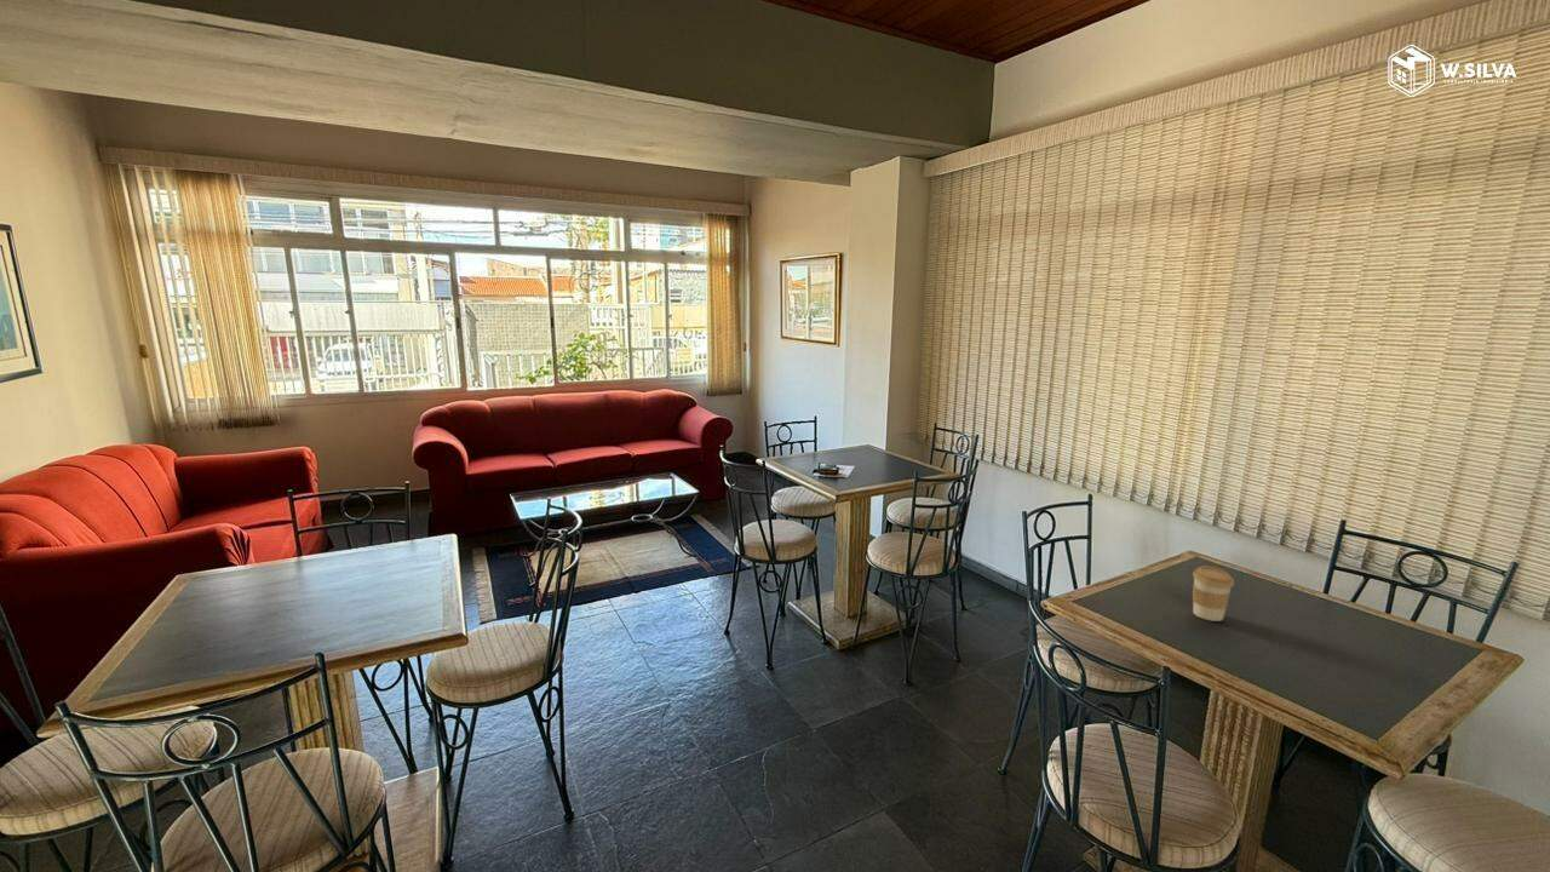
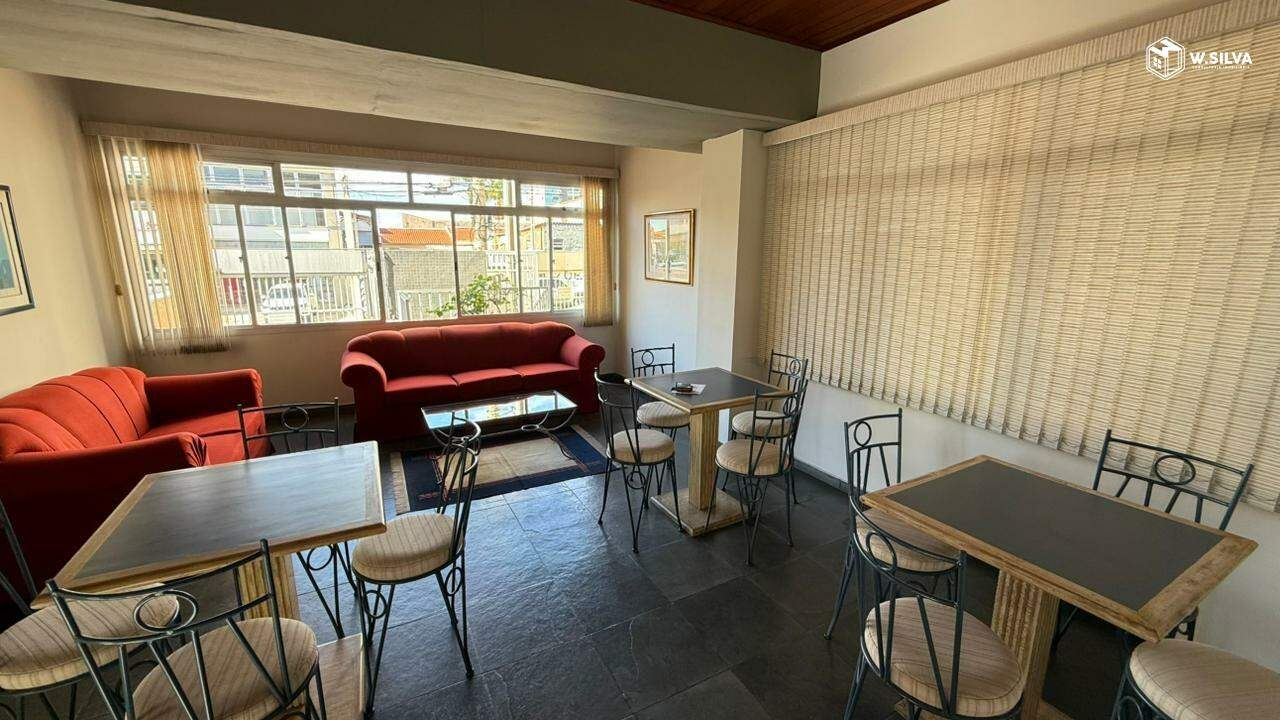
- coffee cup [1192,564,1235,623]
